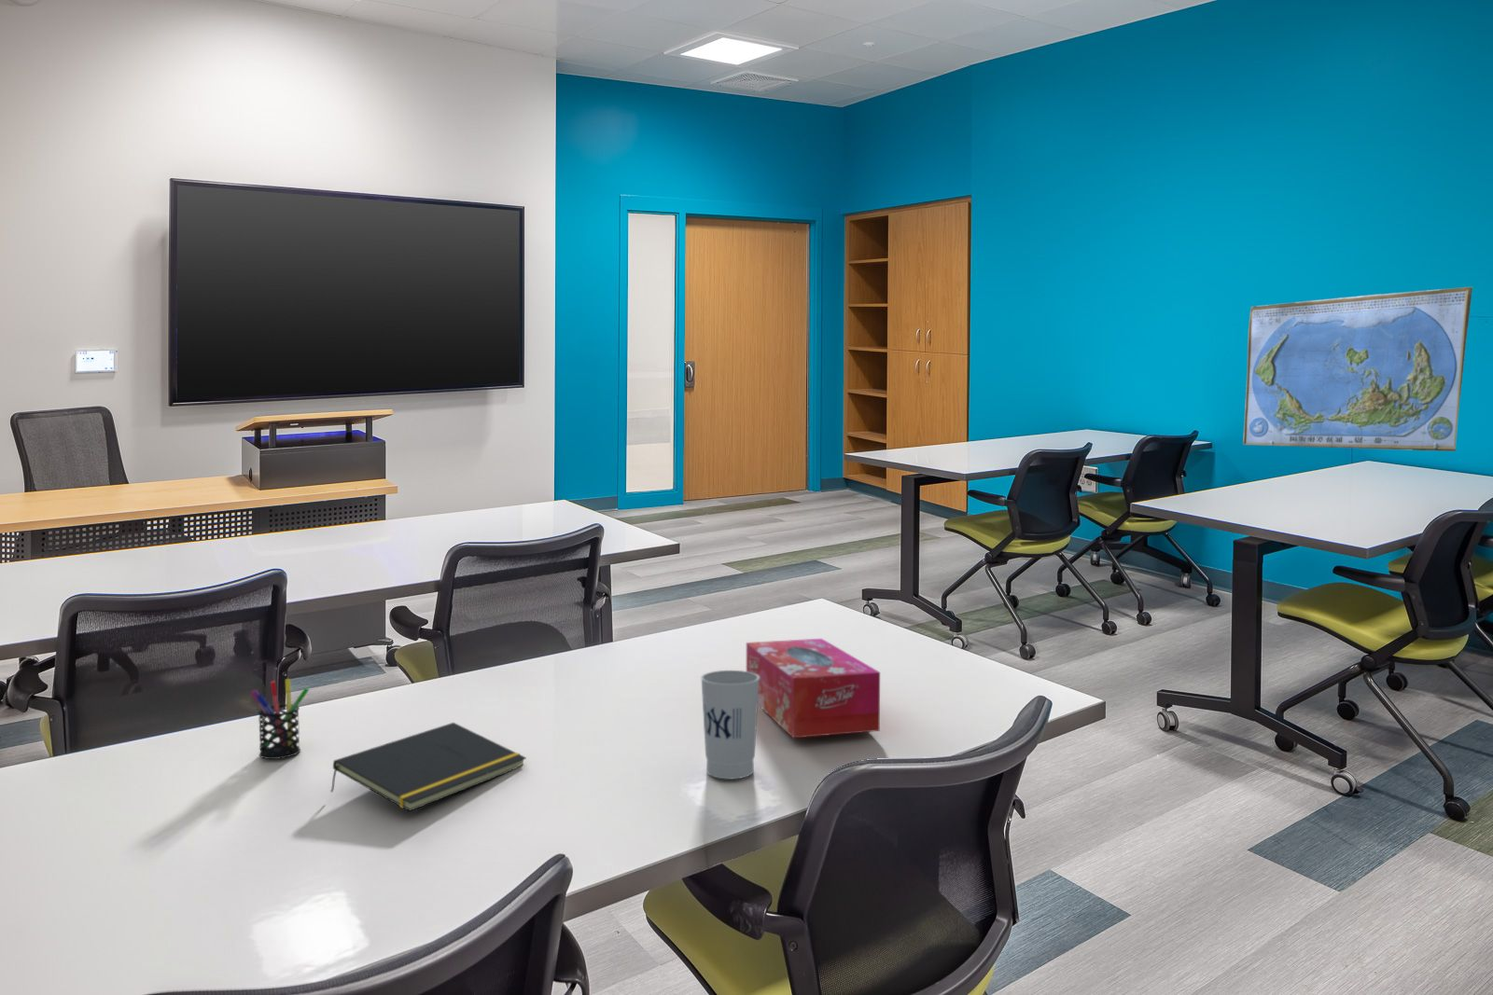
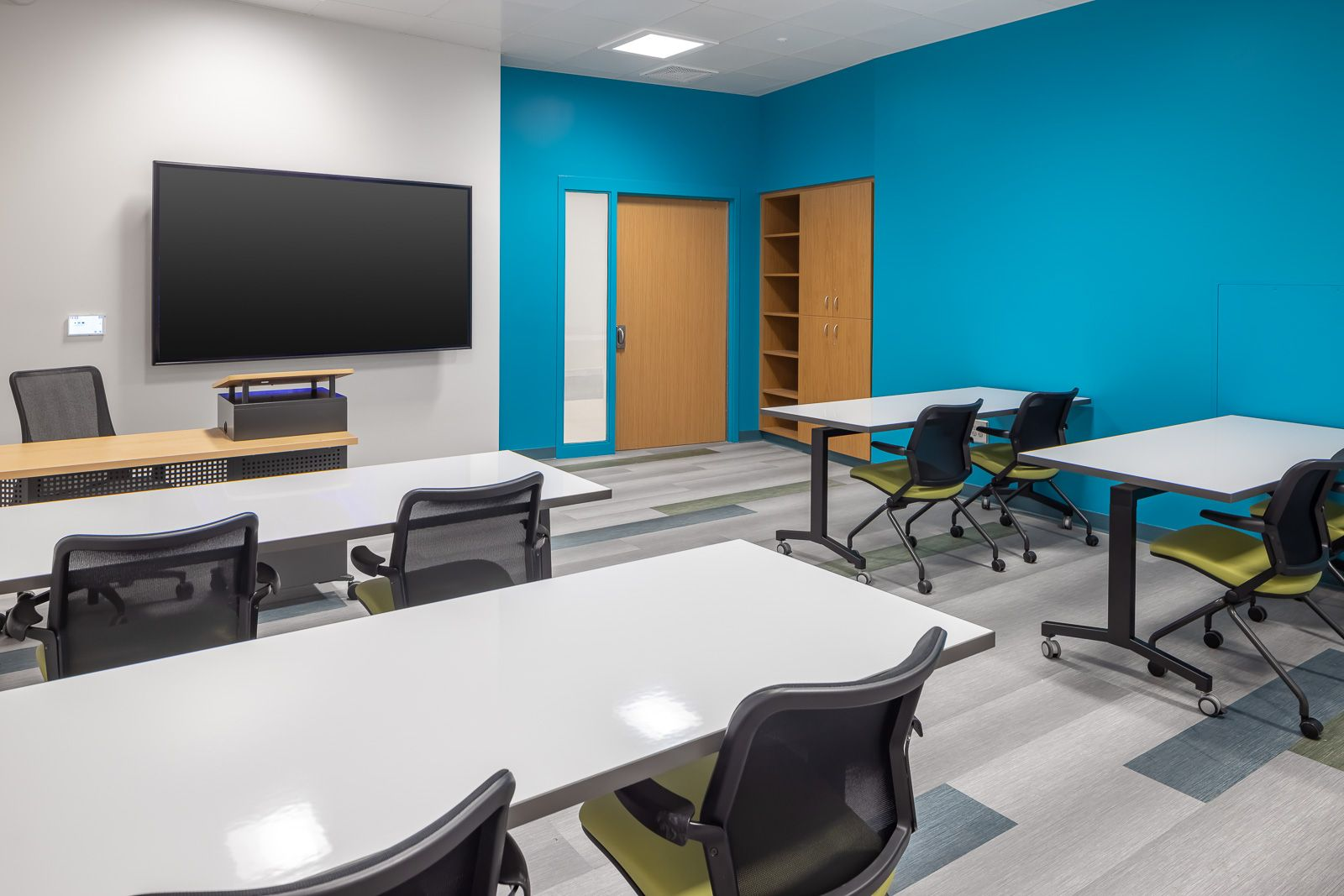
- notepad [330,722,528,812]
- cup [700,670,760,781]
- tissue box [745,637,881,738]
- world map [1242,287,1473,452]
- pen holder [249,677,310,760]
